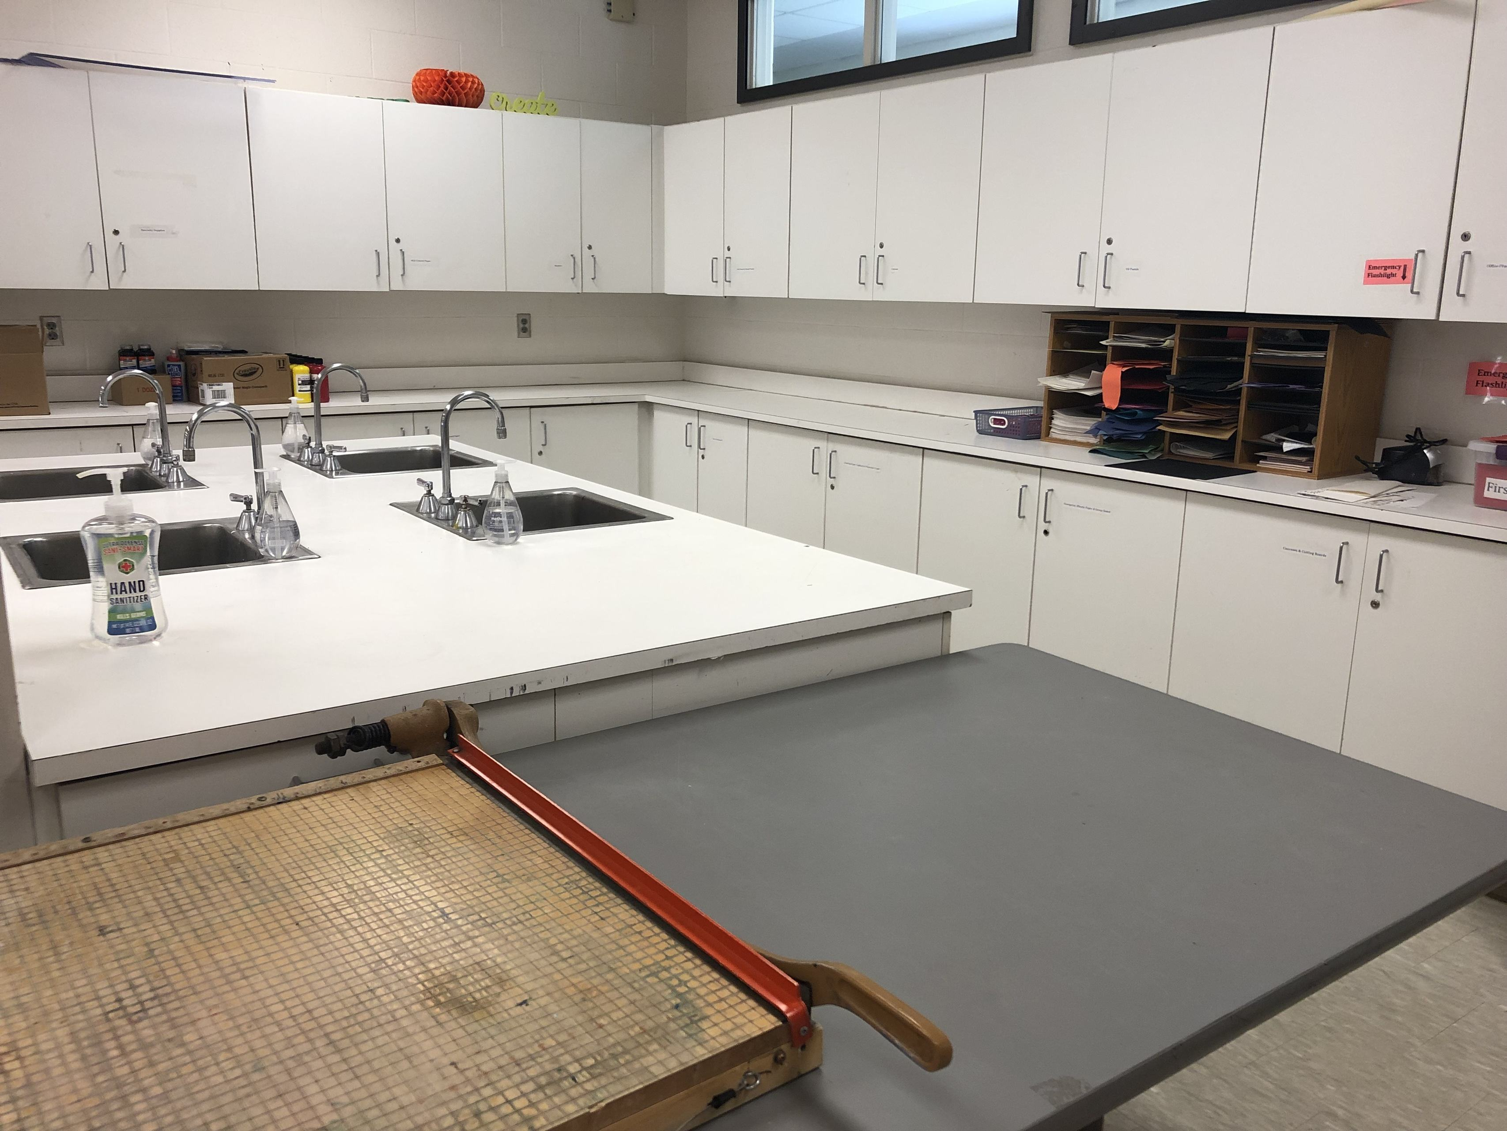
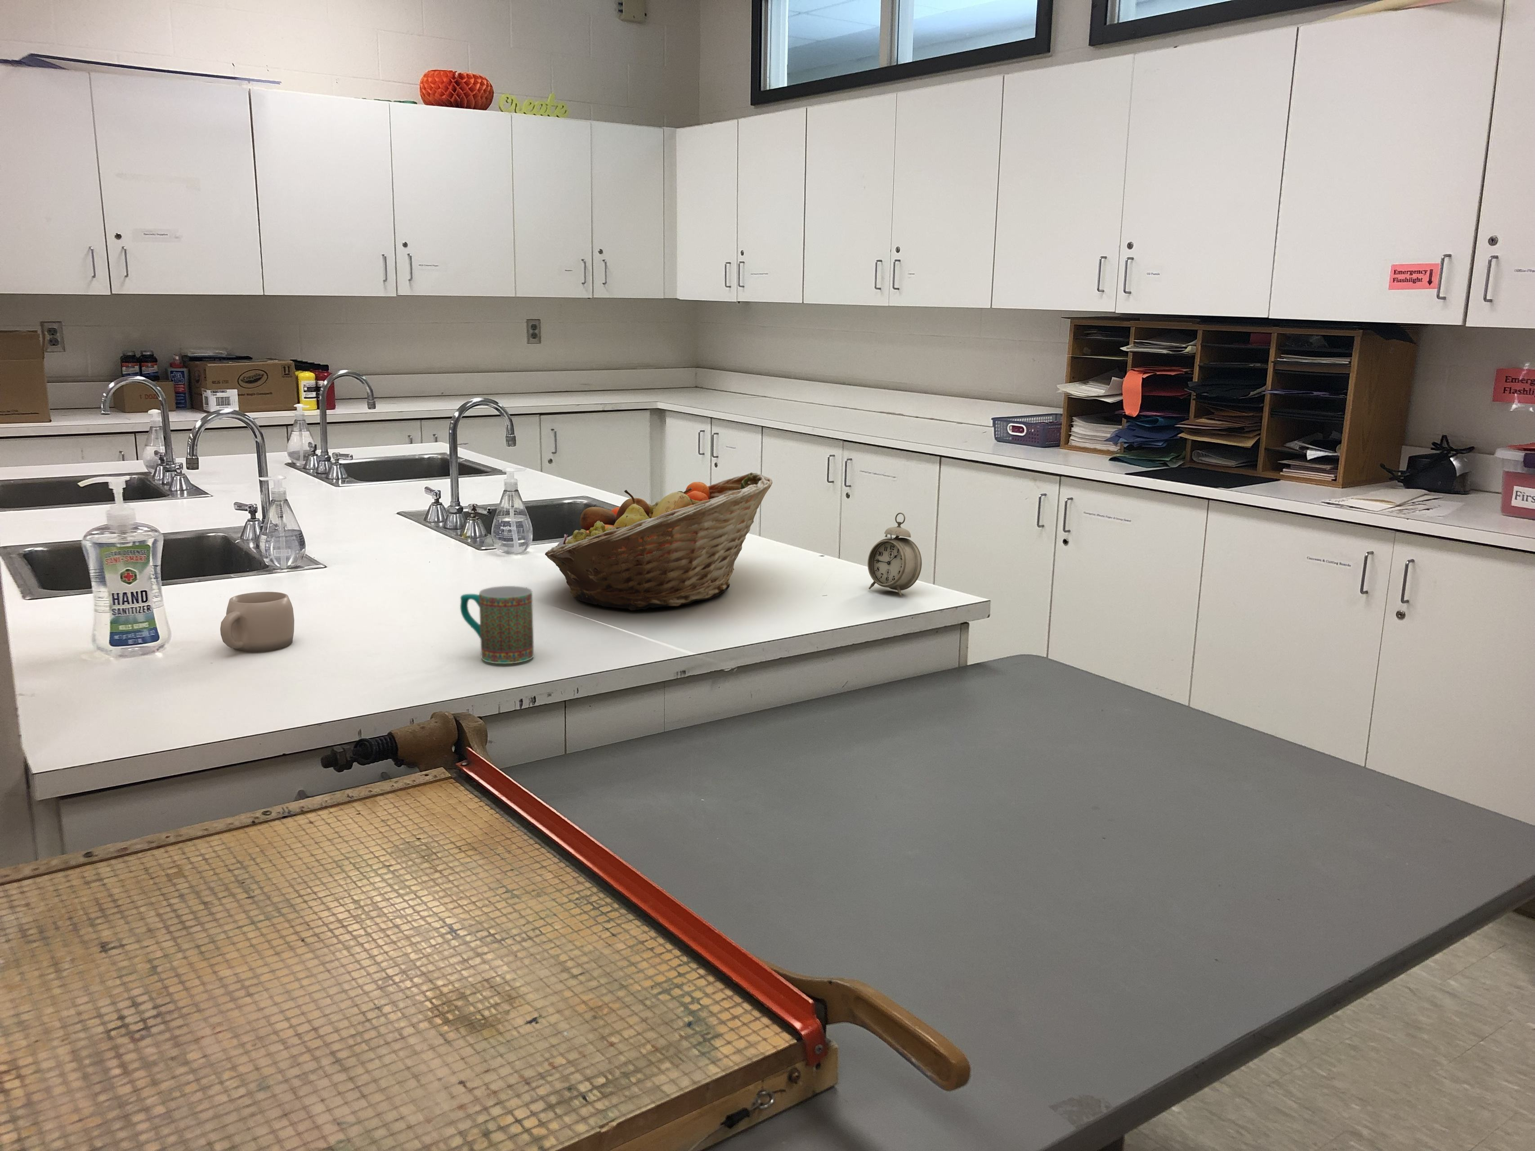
+ mug [460,585,535,664]
+ fruit basket [544,472,773,611]
+ alarm clock [867,513,923,596]
+ mug [220,591,295,652]
